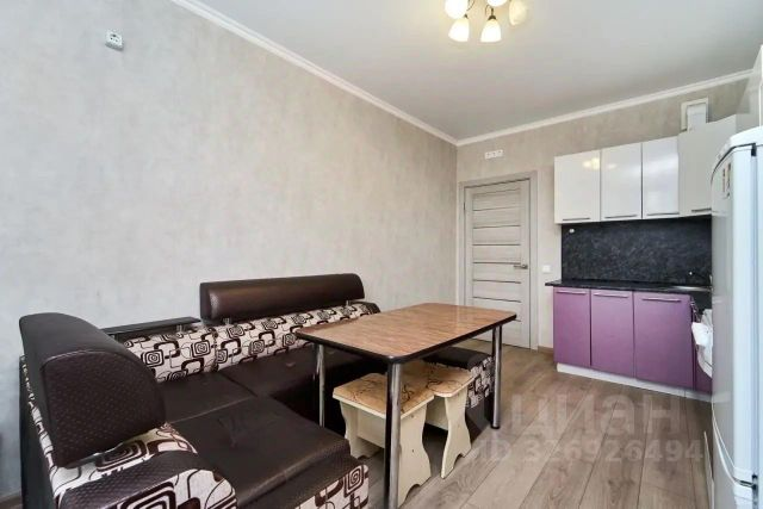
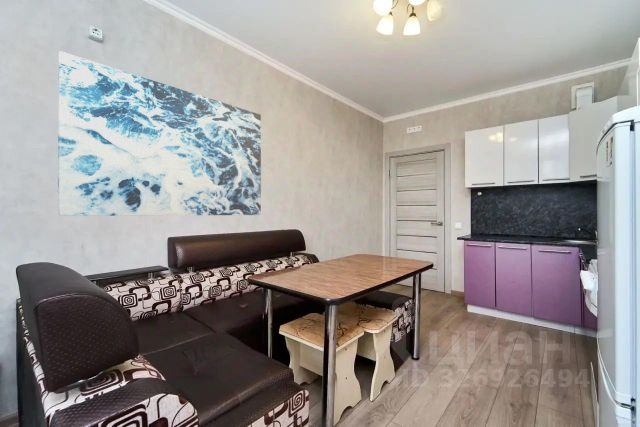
+ wall art [57,50,262,217]
